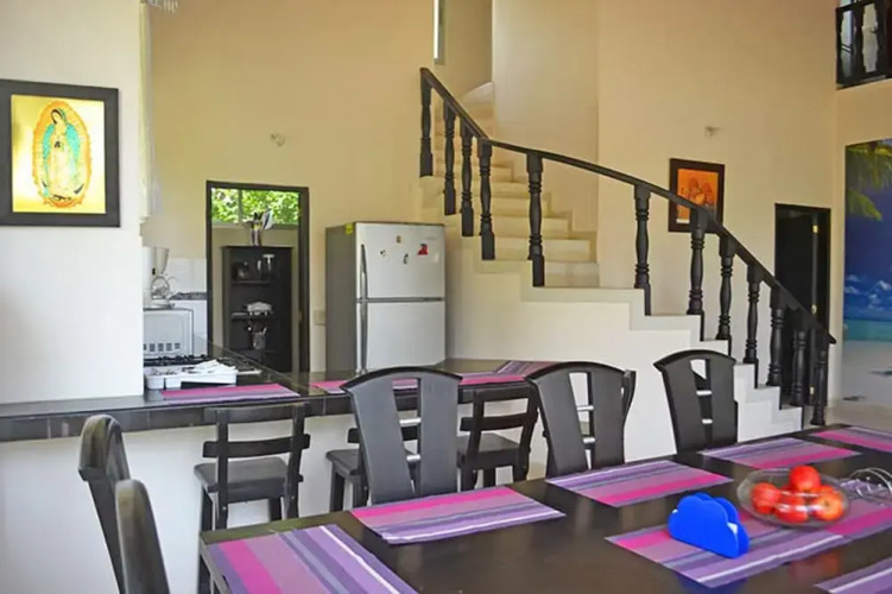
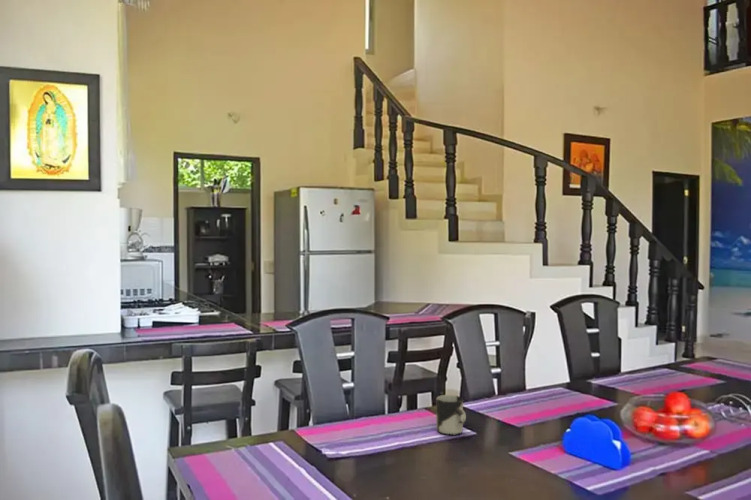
+ cup [435,394,467,436]
